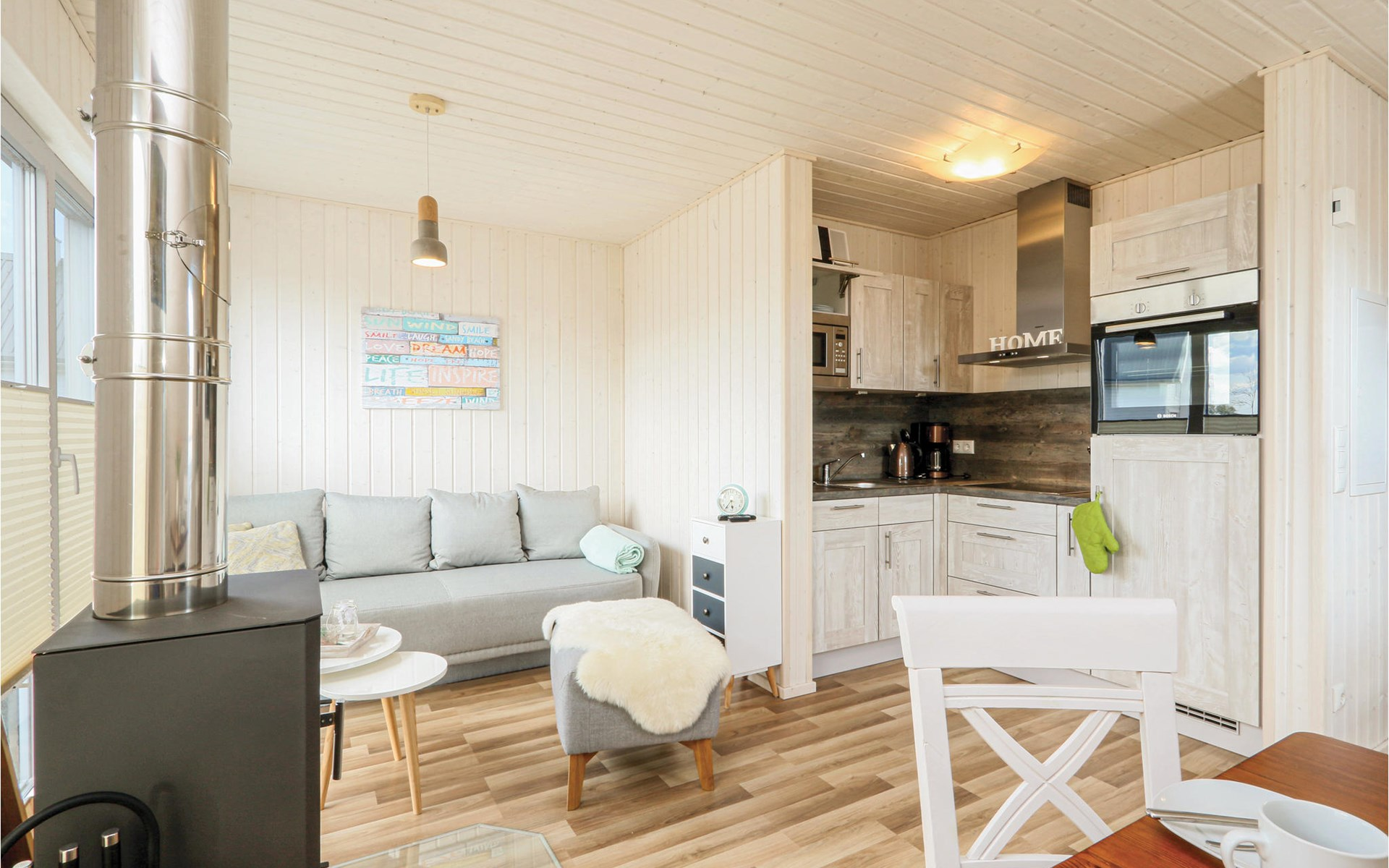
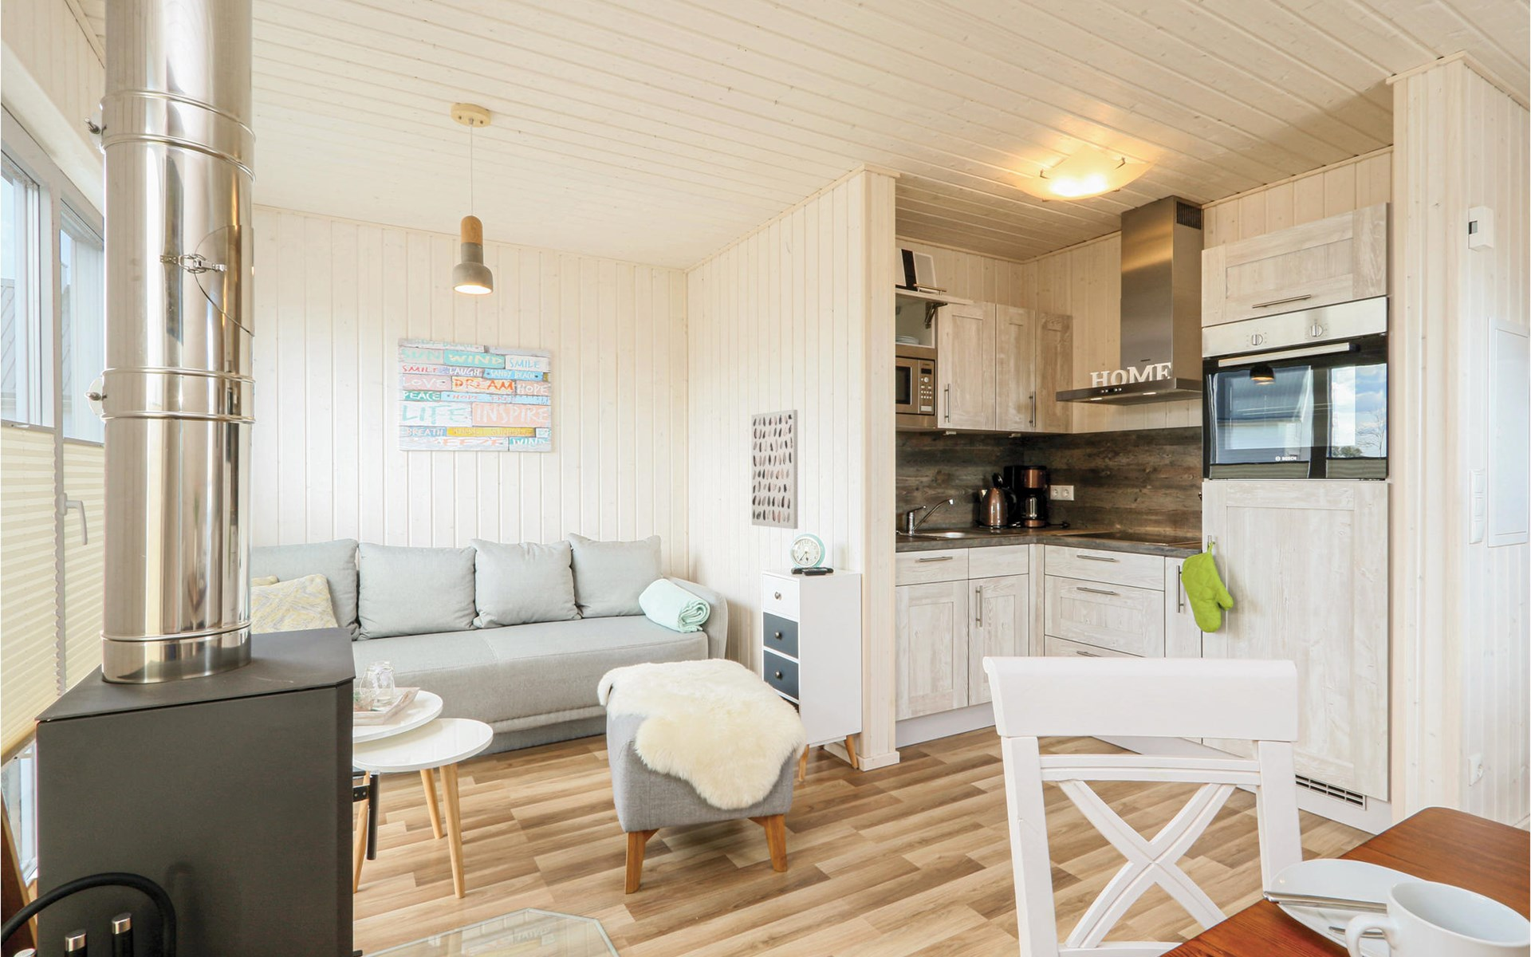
+ wall art [751,409,799,529]
